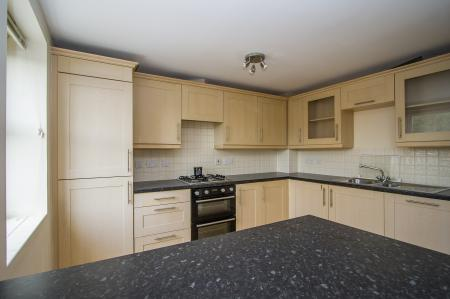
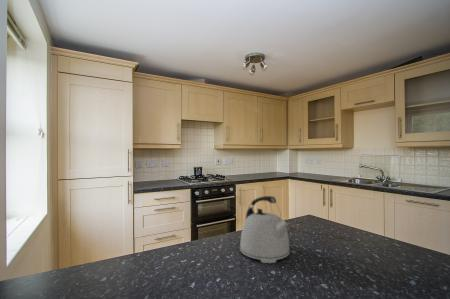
+ kettle [239,195,291,264]
